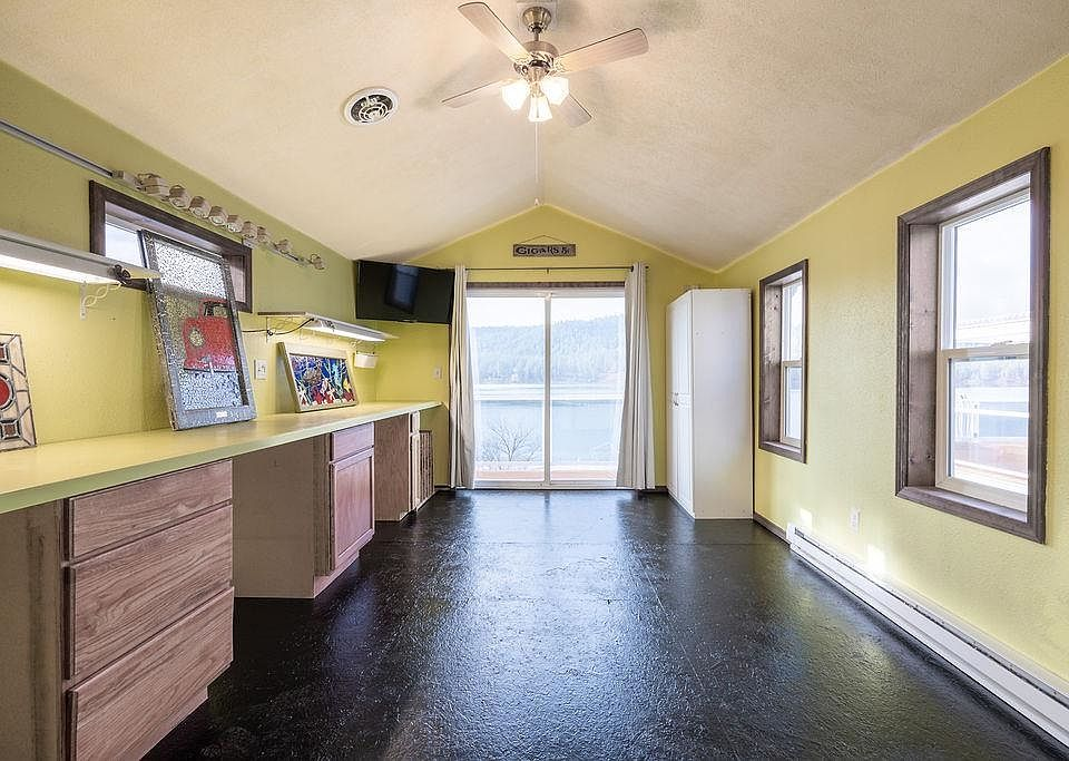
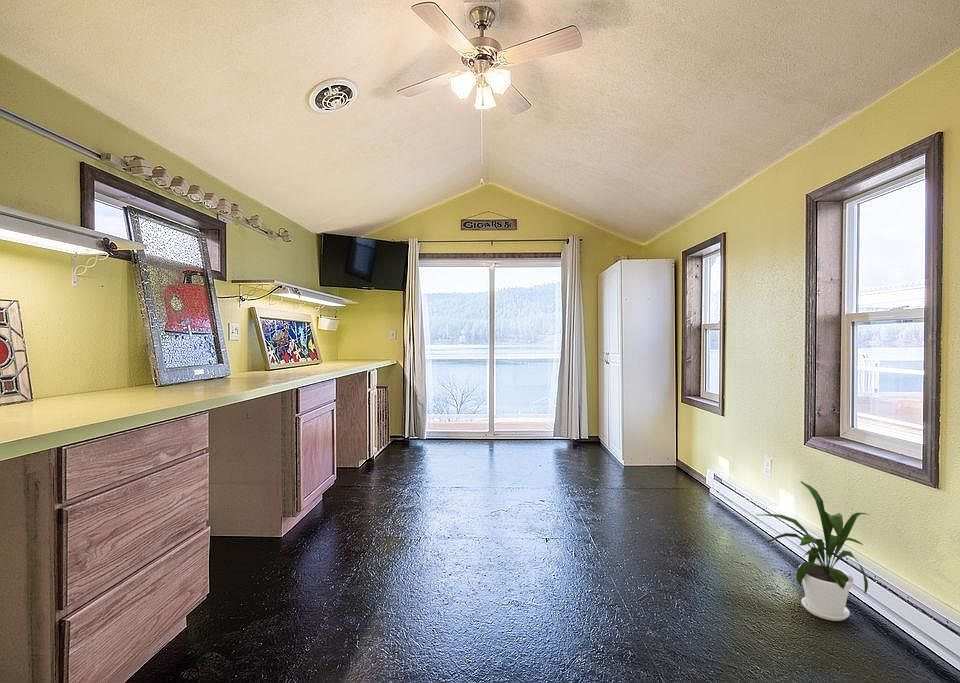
+ house plant [757,480,870,622]
